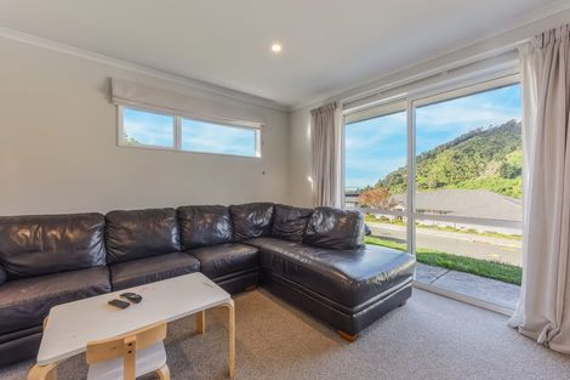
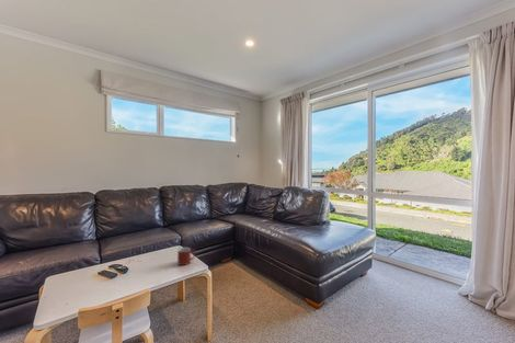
+ mug [176,247,197,266]
